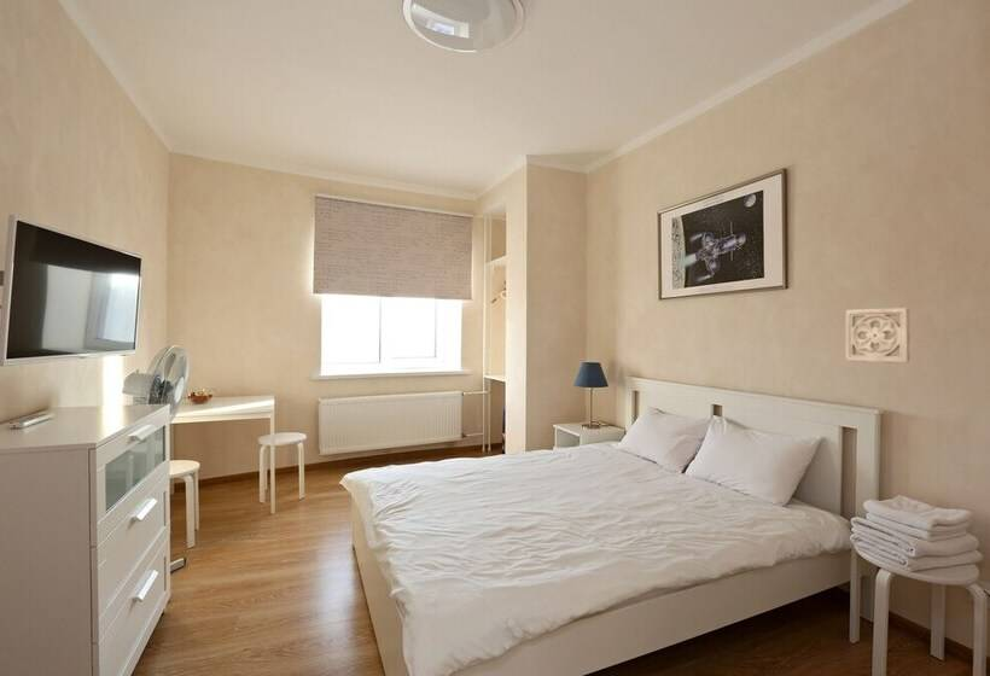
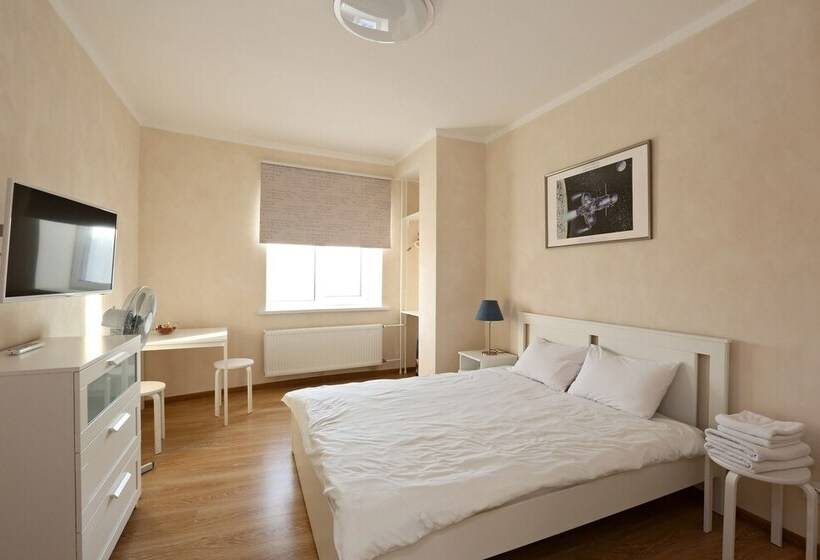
- wall ornament [844,307,912,366]
